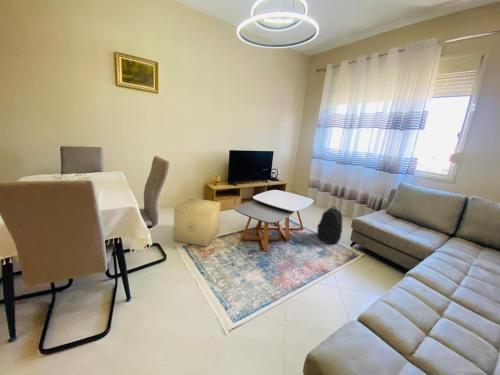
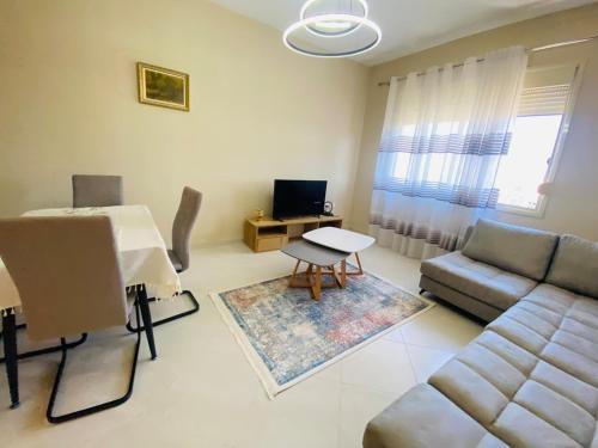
- backpack [316,205,343,244]
- cardboard box [173,197,222,247]
